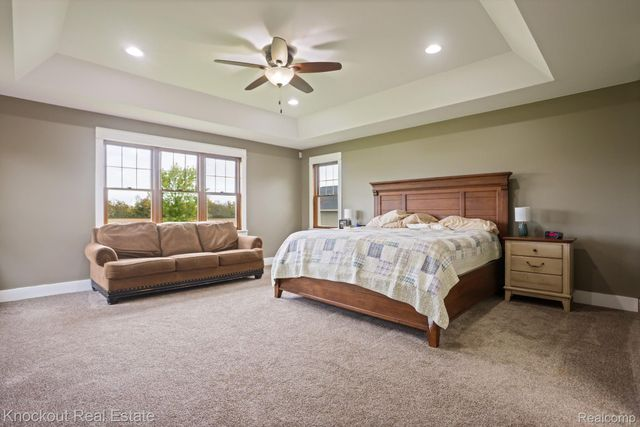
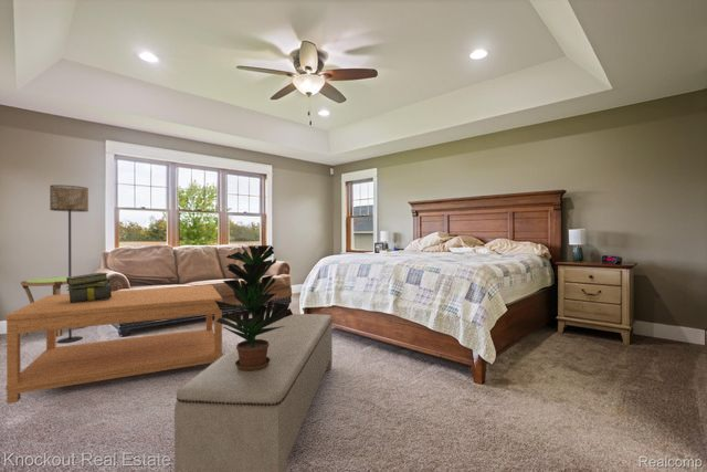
+ bench [173,313,334,472]
+ stack of books [65,271,113,303]
+ side table [20,275,89,338]
+ coffee table [4,284,224,405]
+ floor lamp [49,183,89,344]
+ potted plant [215,244,294,371]
